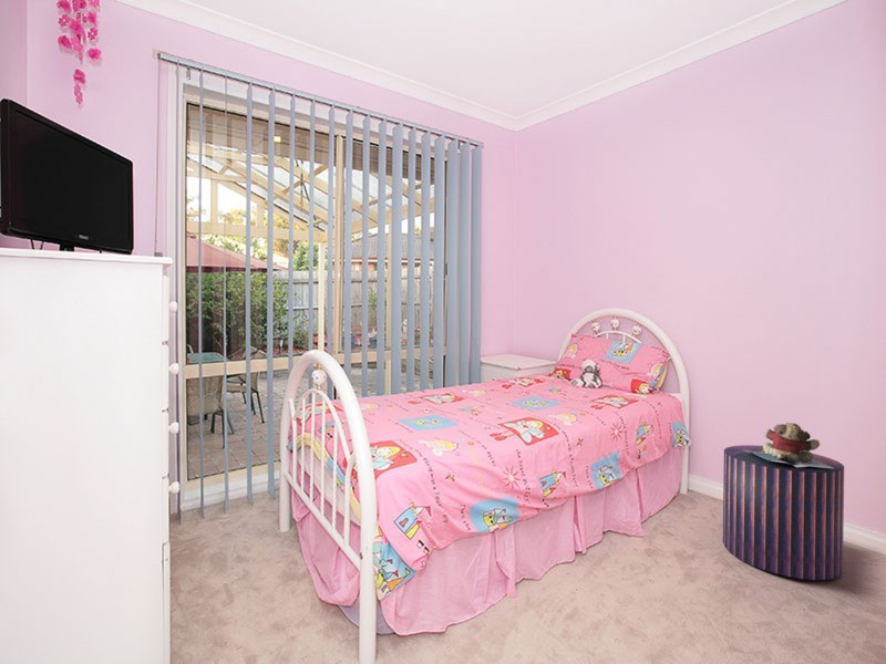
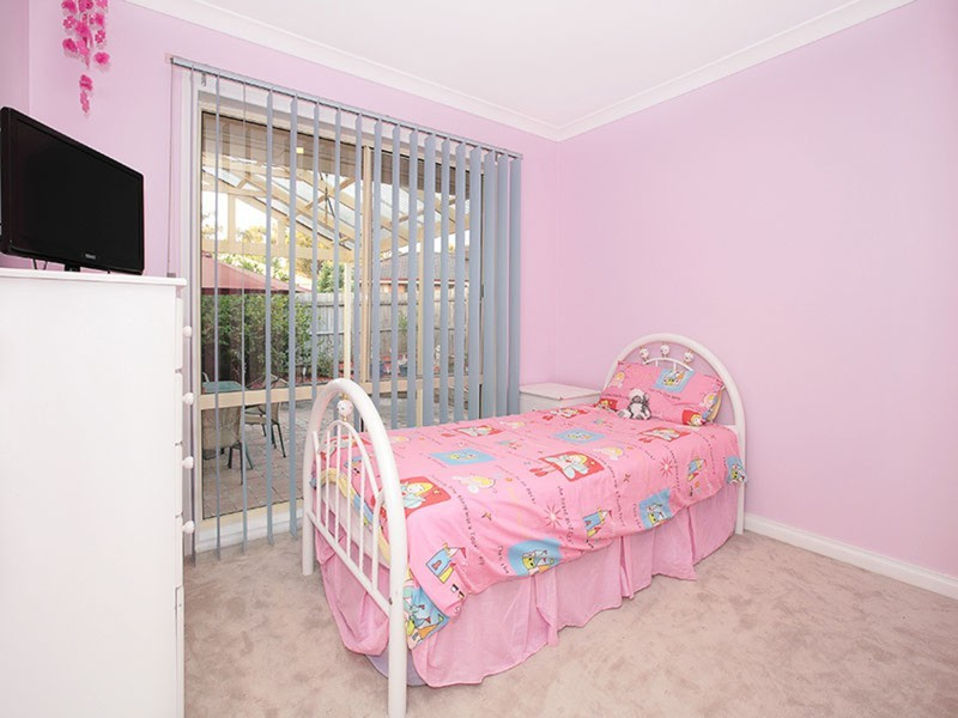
- teddy bear [744,422,833,468]
- pouf [722,444,845,581]
